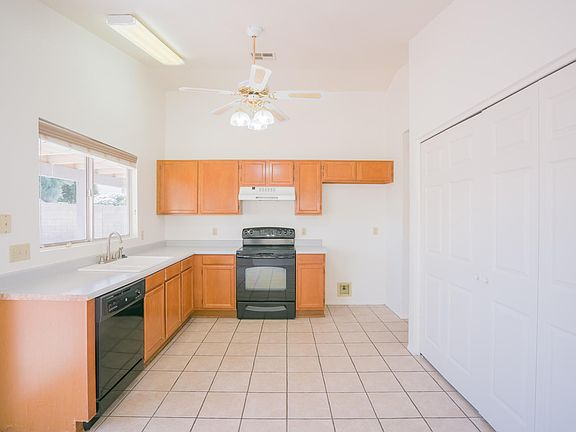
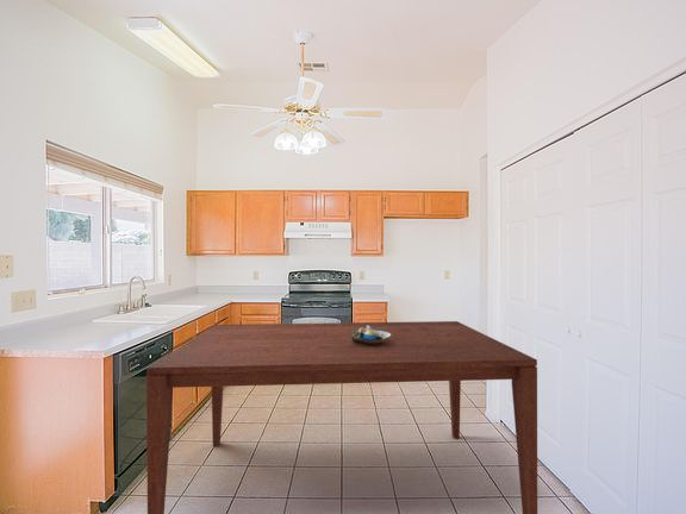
+ decorative bowl [350,325,392,344]
+ dining table [145,320,538,514]
